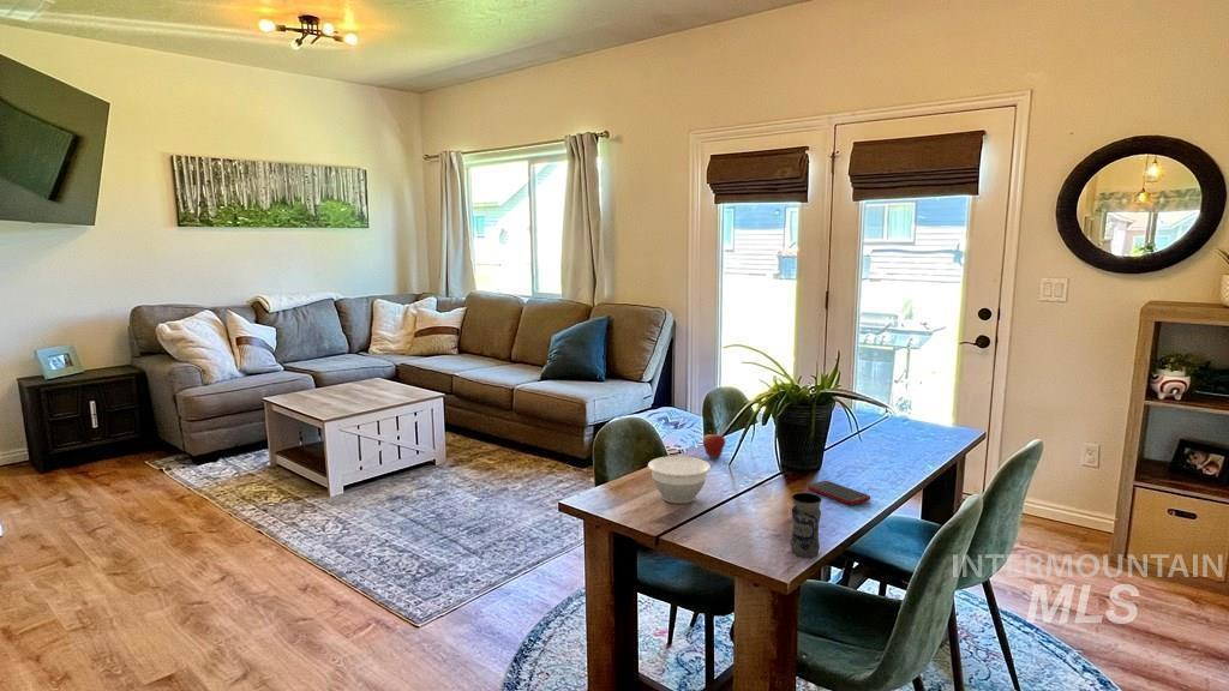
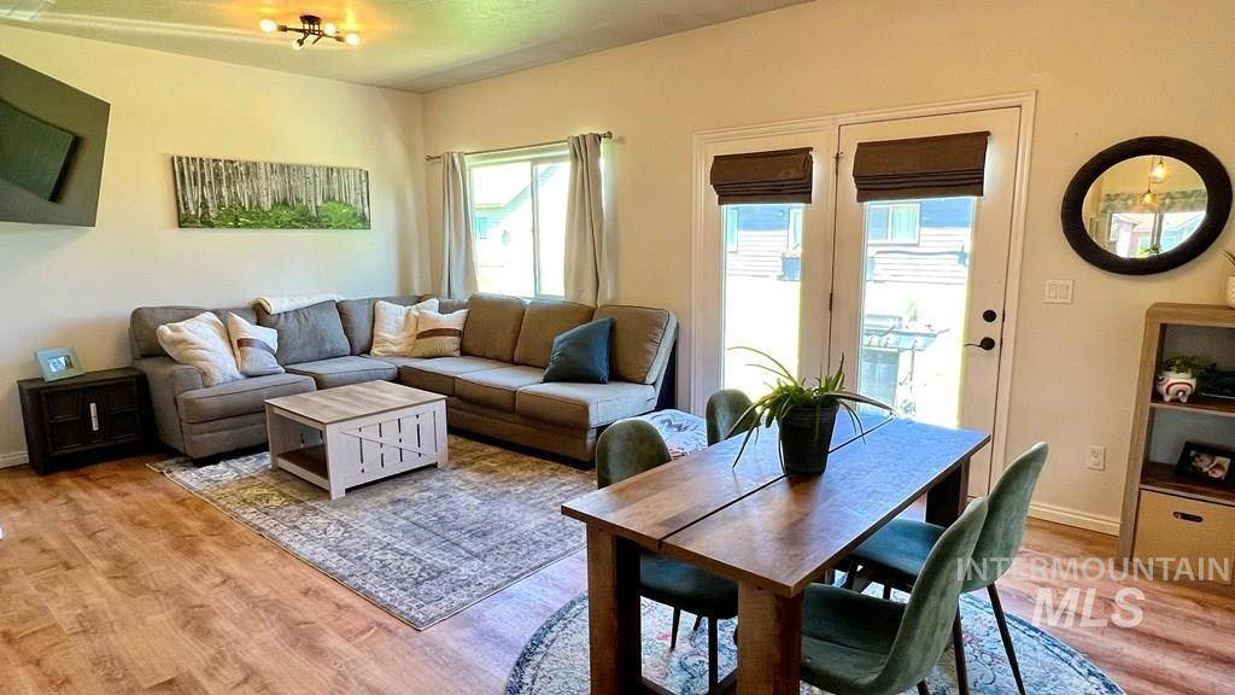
- fruit [701,423,726,459]
- jar [790,492,822,558]
- cell phone [807,480,871,506]
- bowl [647,455,712,504]
